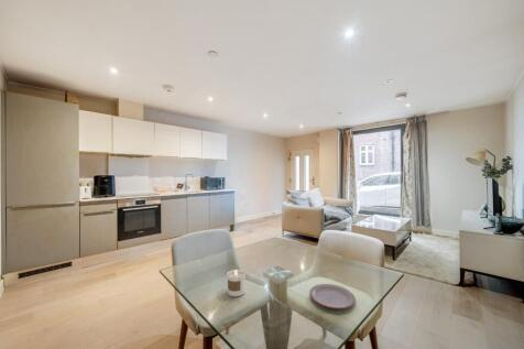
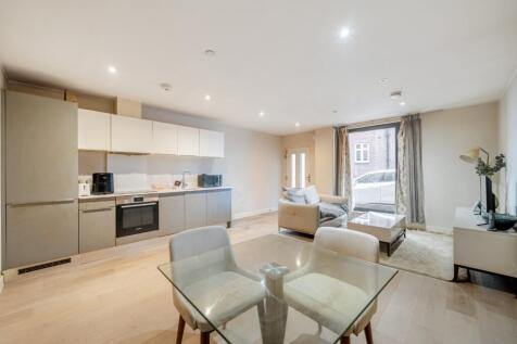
- candle [226,269,247,297]
- plate [308,283,357,309]
